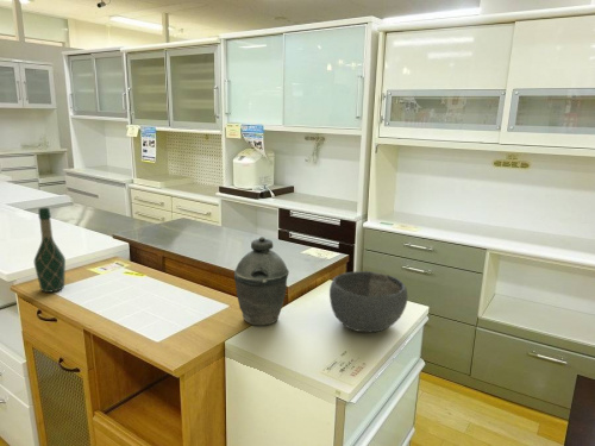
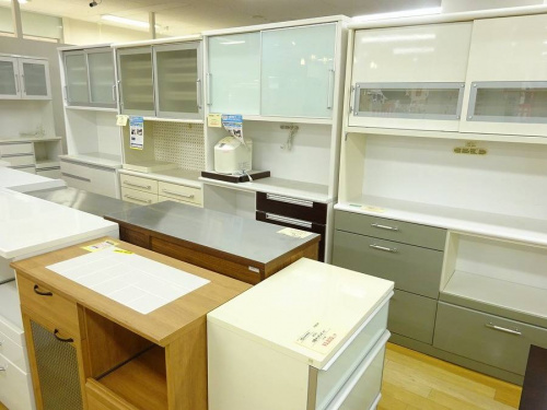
- bowl [328,270,409,333]
- kettle [233,235,290,327]
- wine bottle [33,207,67,294]
